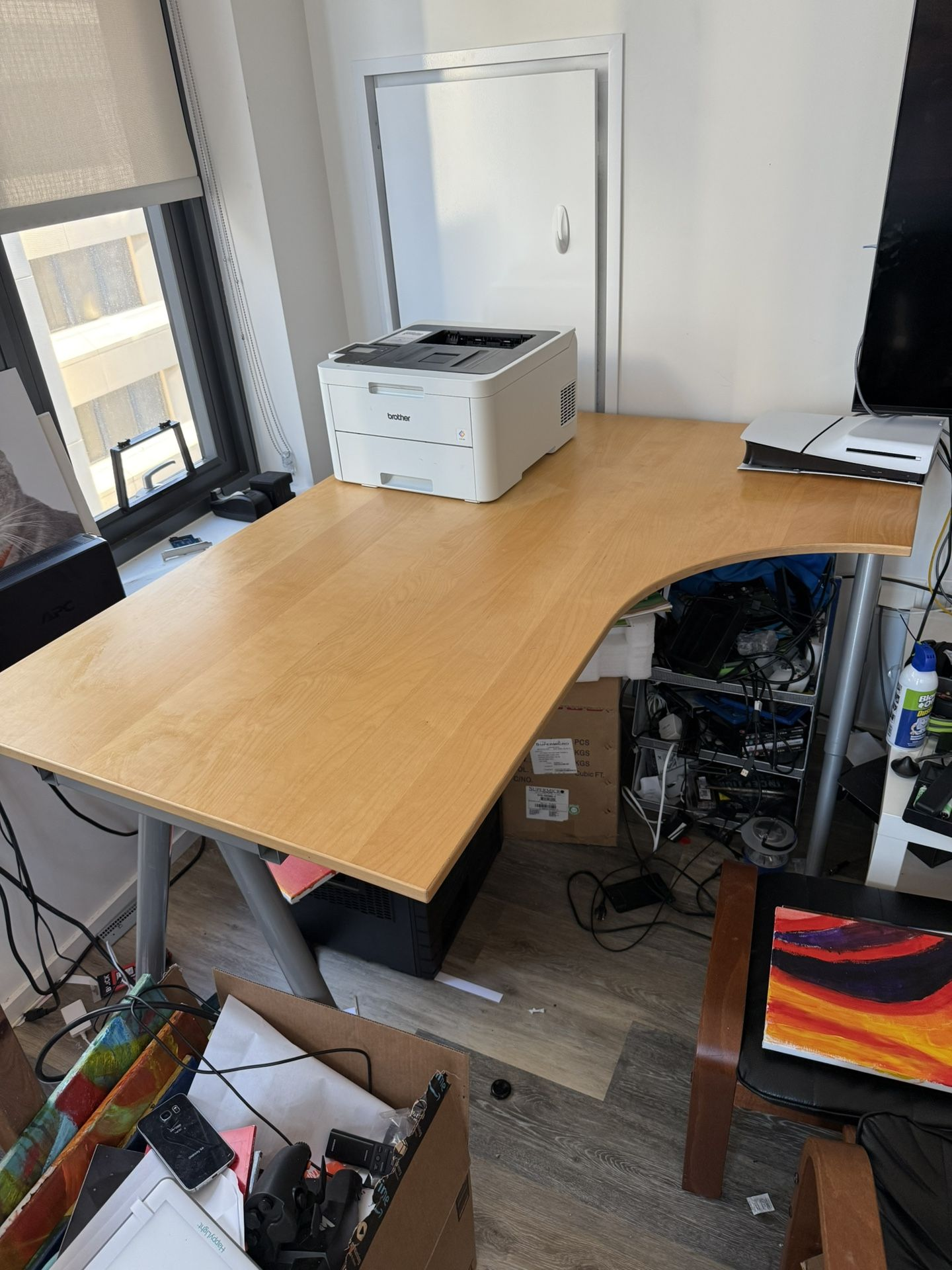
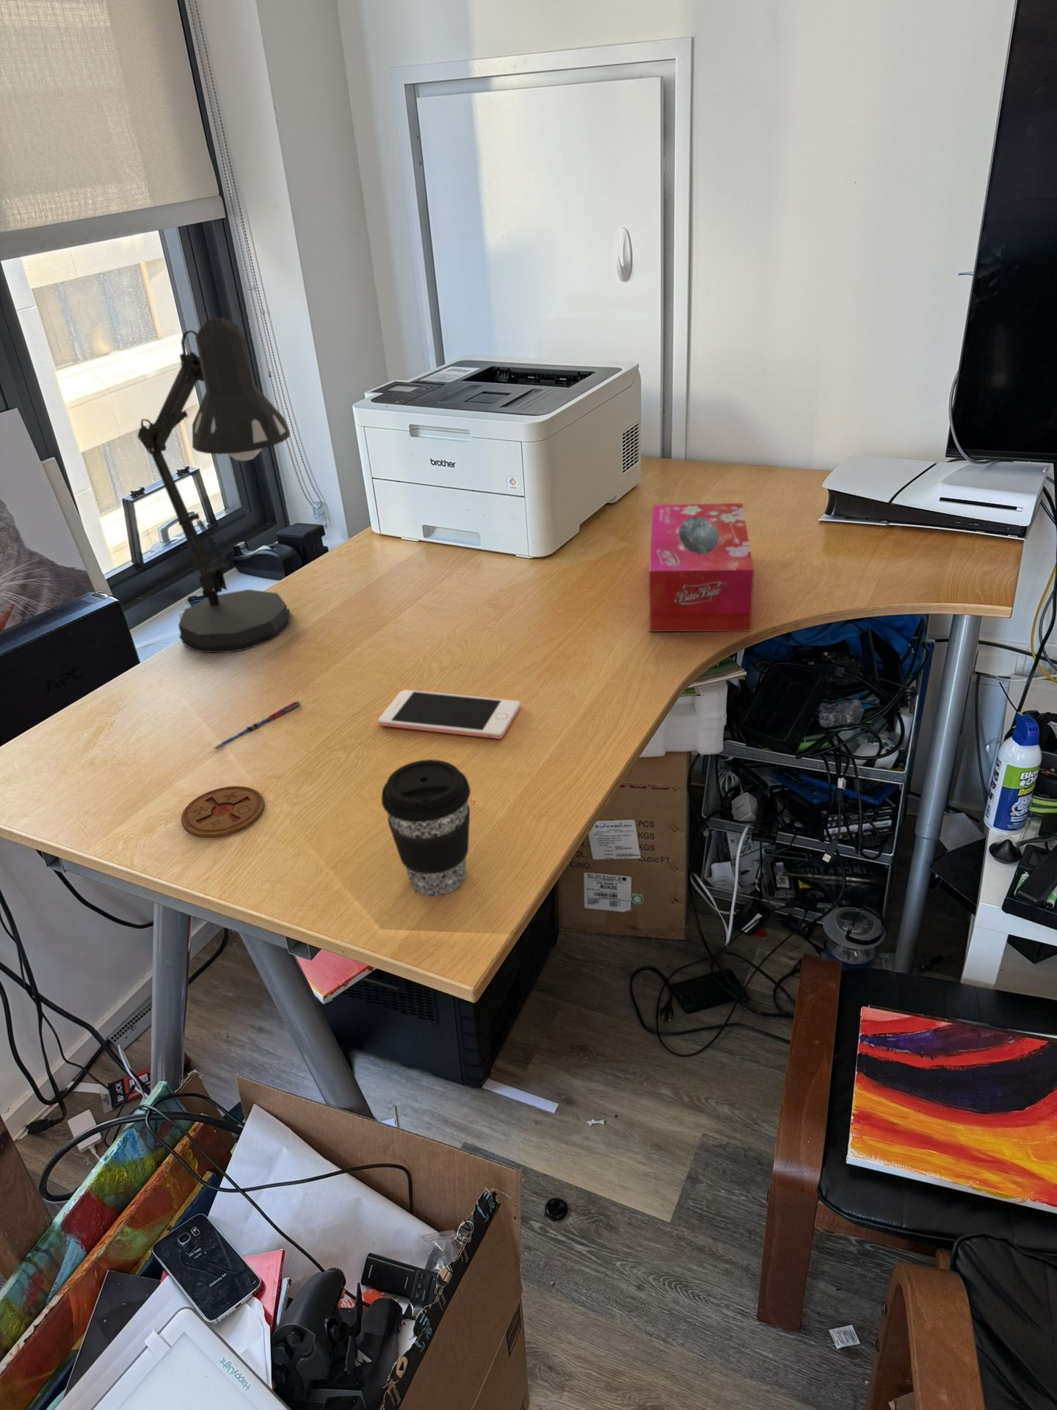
+ tissue box [648,502,755,633]
+ cell phone [378,688,521,739]
+ pen [213,699,302,752]
+ coaster [181,785,265,838]
+ coffee cup [381,758,471,897]
+ desk lamp [137,318,291,654]
